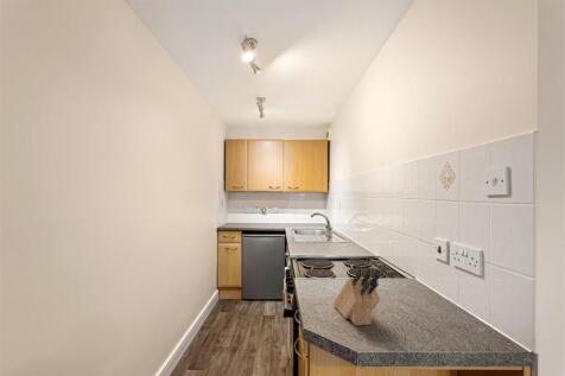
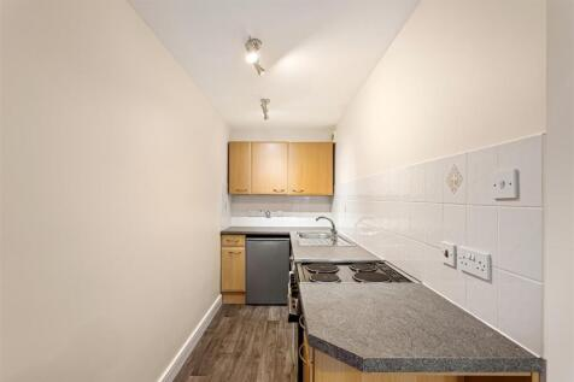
- knife block [332,268,382,326]
